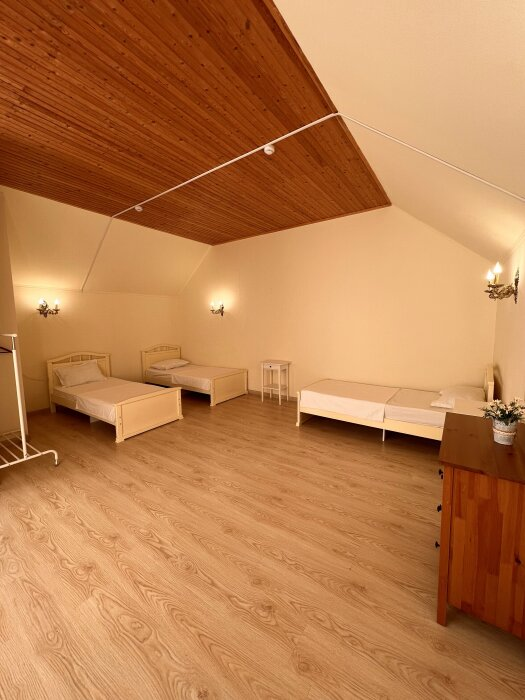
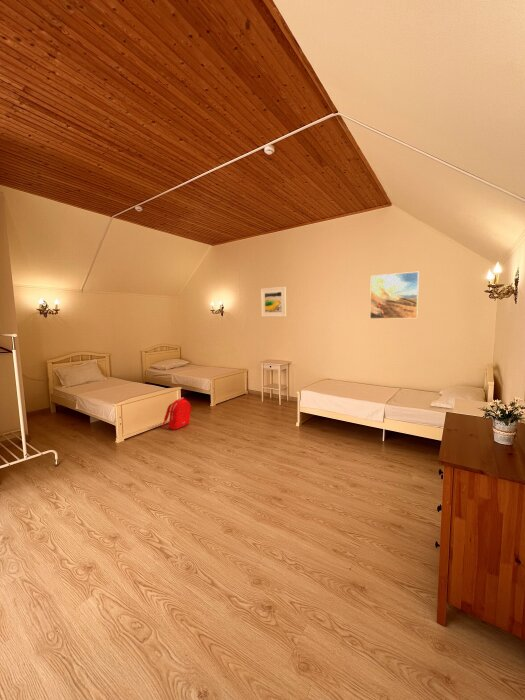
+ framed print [260,286,287,318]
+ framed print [369,271,420,320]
+ backpack [161,397,193,431]
